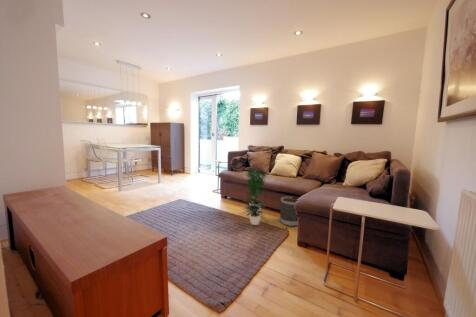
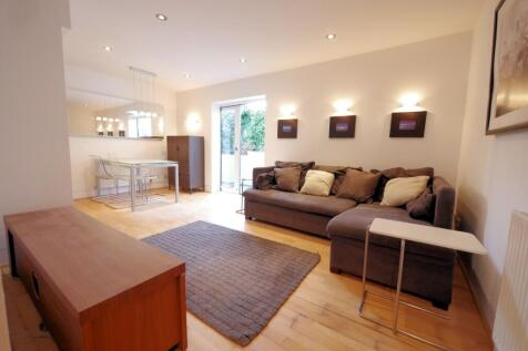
- wastebasket [279,195,299,227]
- potted plant [241,165,268,226]
